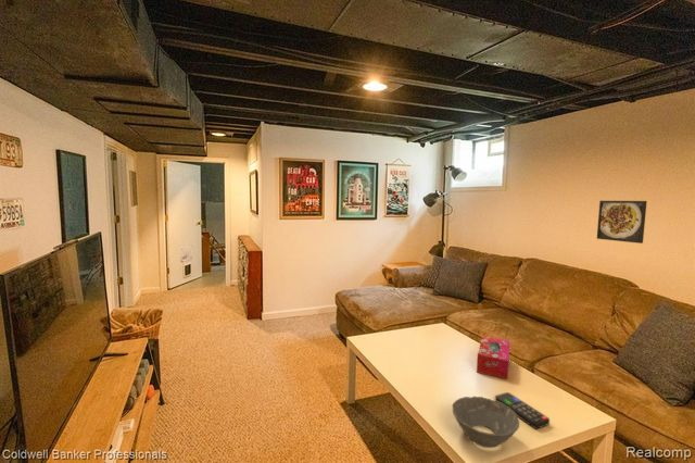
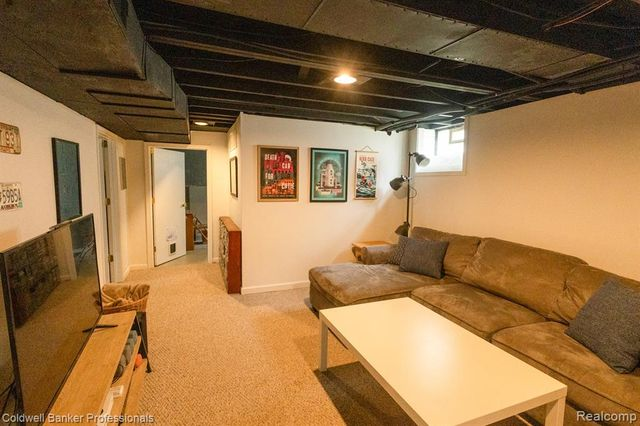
- remote control [494,391,551,430]
- bowl [451,396,520,449]
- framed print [596,200,648,245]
- tissue box [476,335,510,380]
